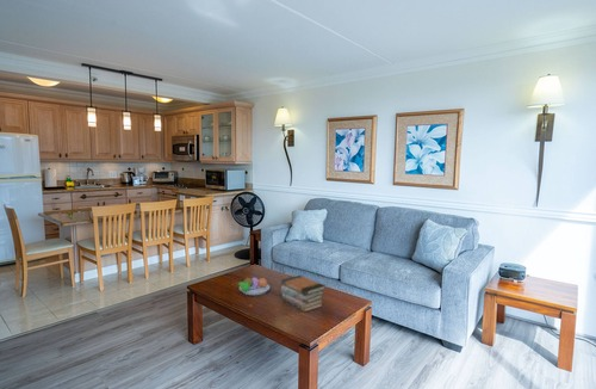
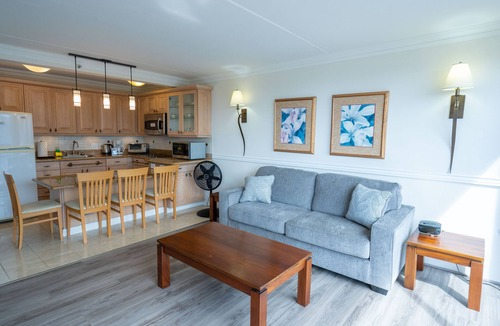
- book stack [280,274,327,313]
- fruit bowl [235,274,271,296]
